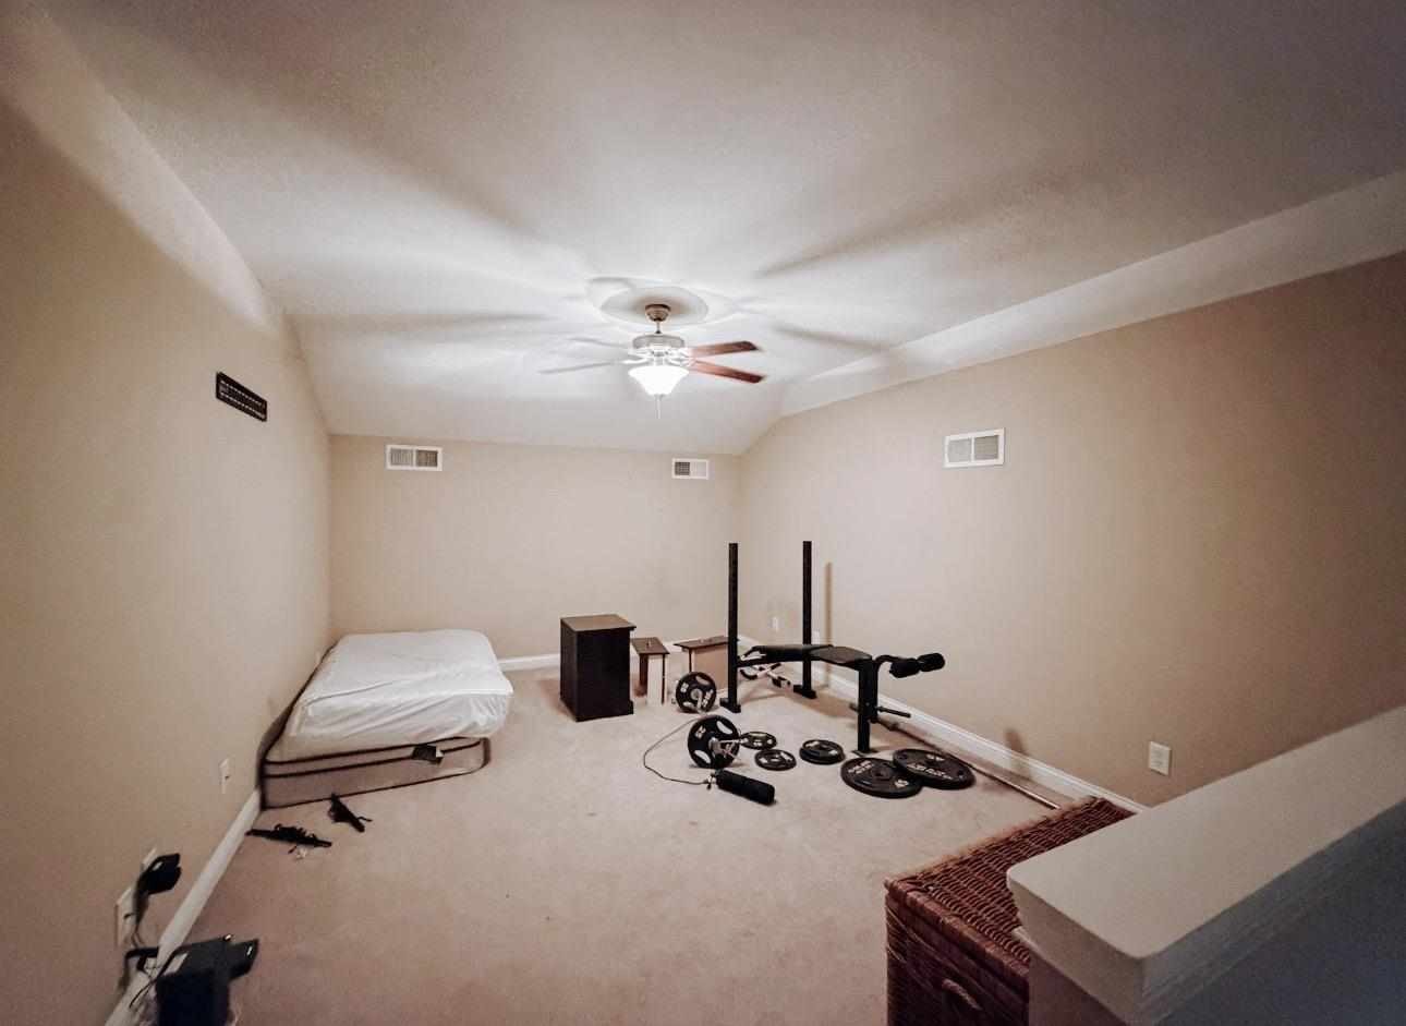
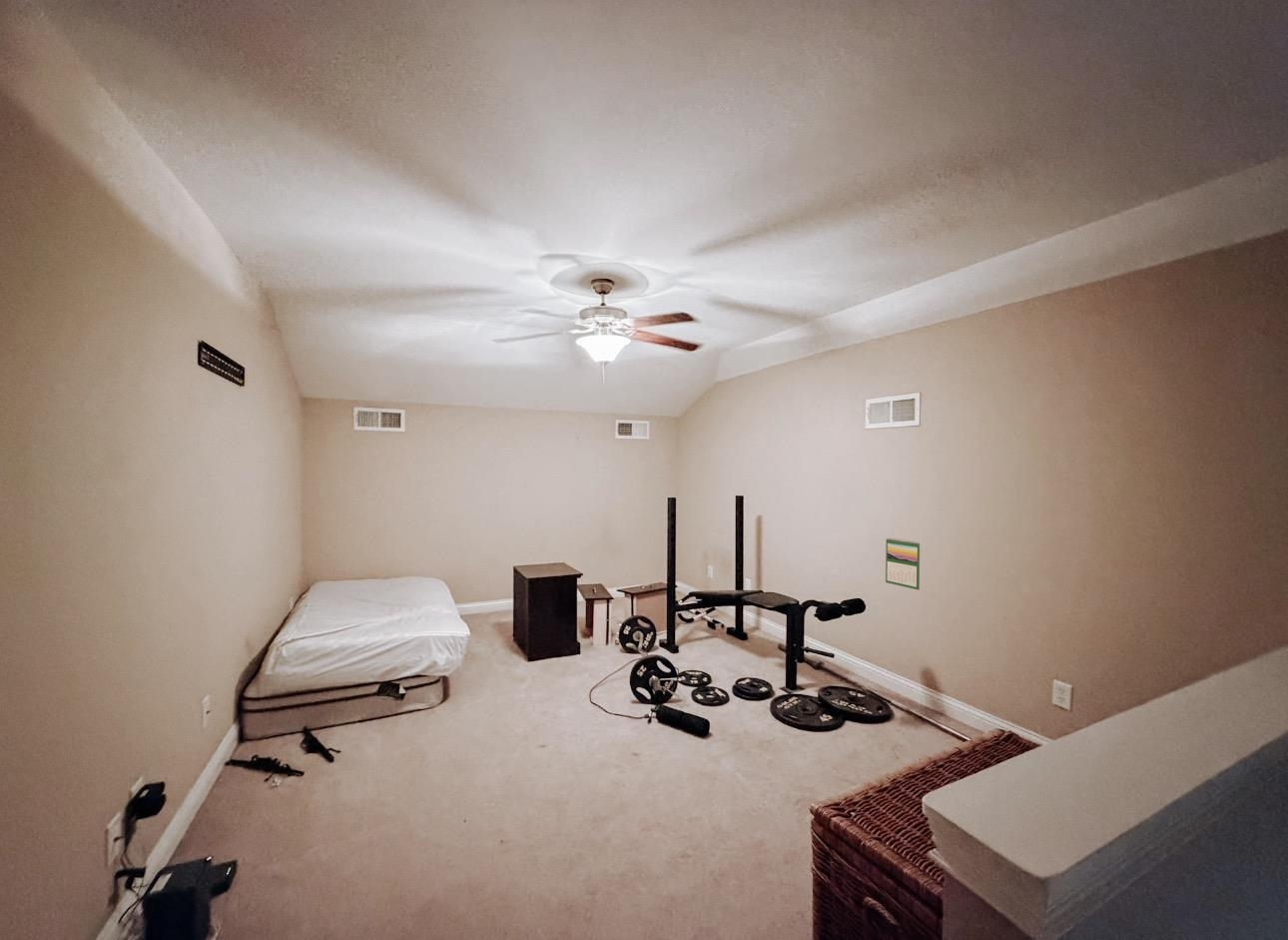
+ calendar [885,537,921,591]
